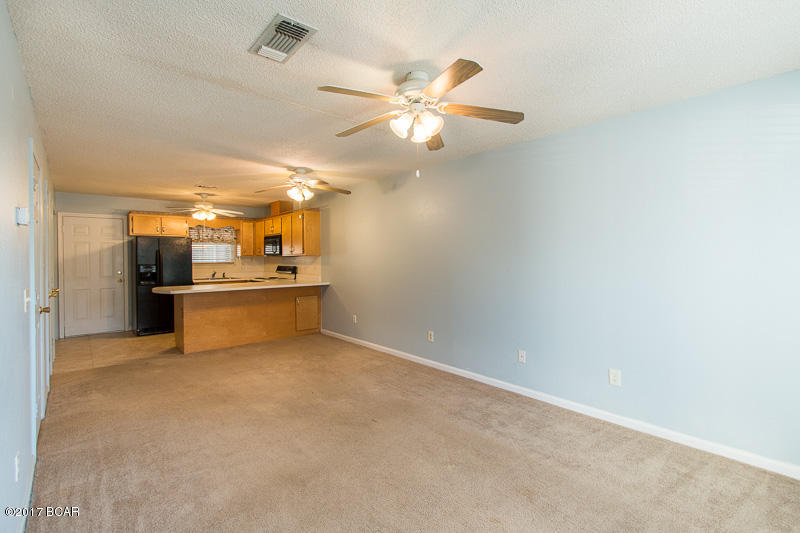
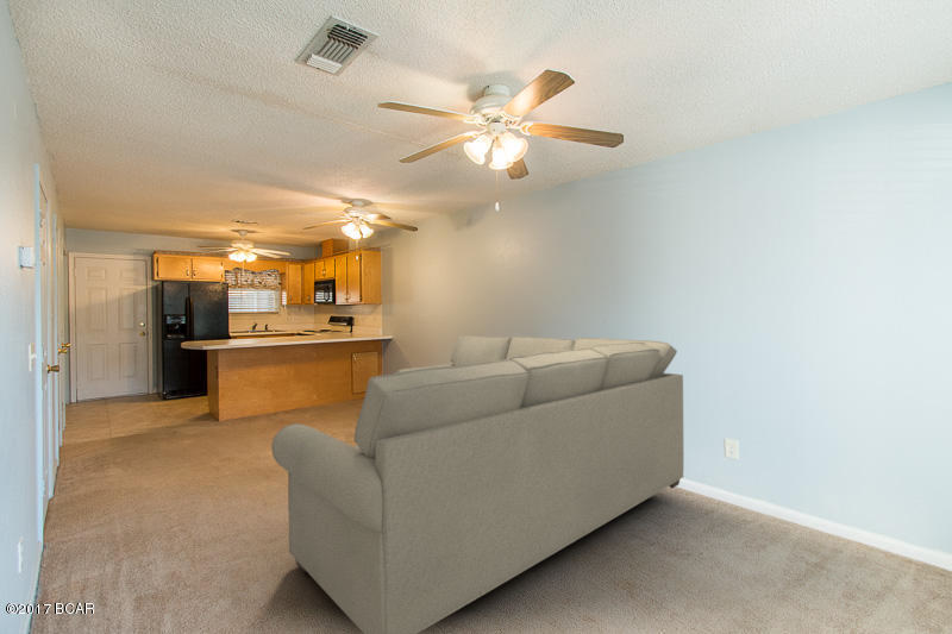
+ sofa [270,334,684,634]
